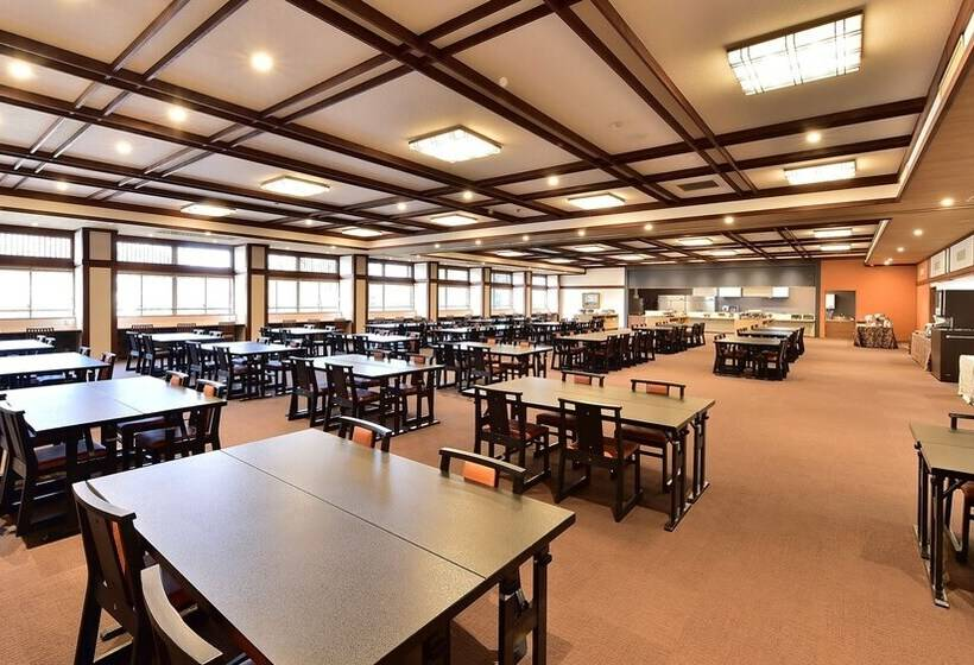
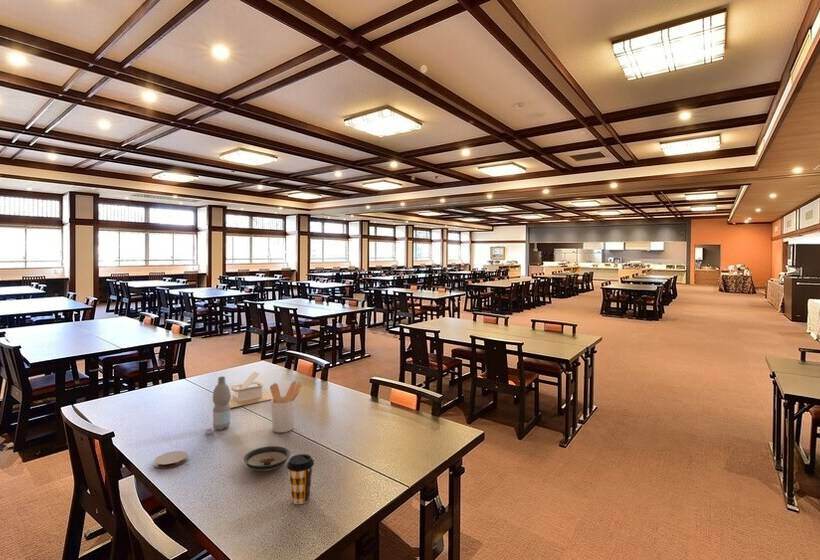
+ utensil holder [269,380,304,434]
+ saucer [243,445,291,472]
+ water bottle [204,376,232,435]
+ coaster [153,450,189,469]
+ napkin holder [229,370,273,409]
+ coffee cup [286,453,315,505]
